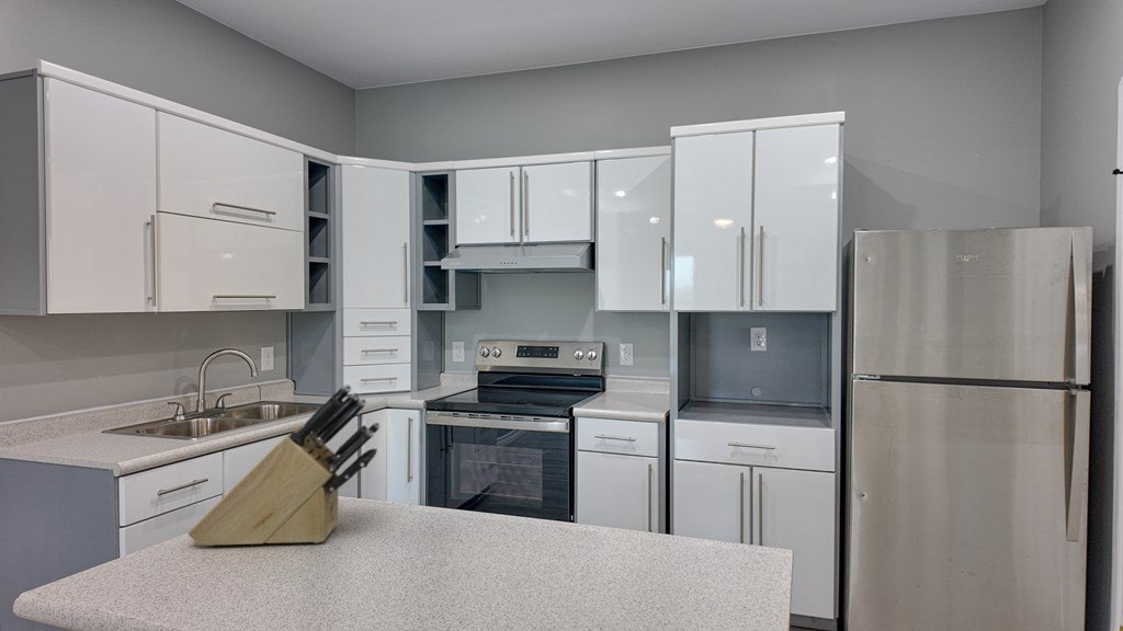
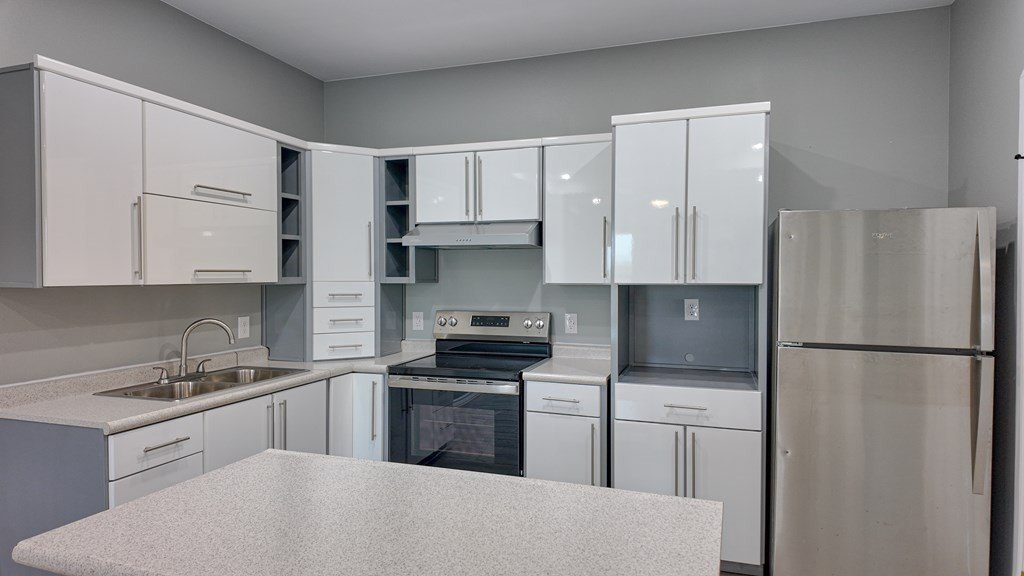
- knife block [186,383,382,547]
